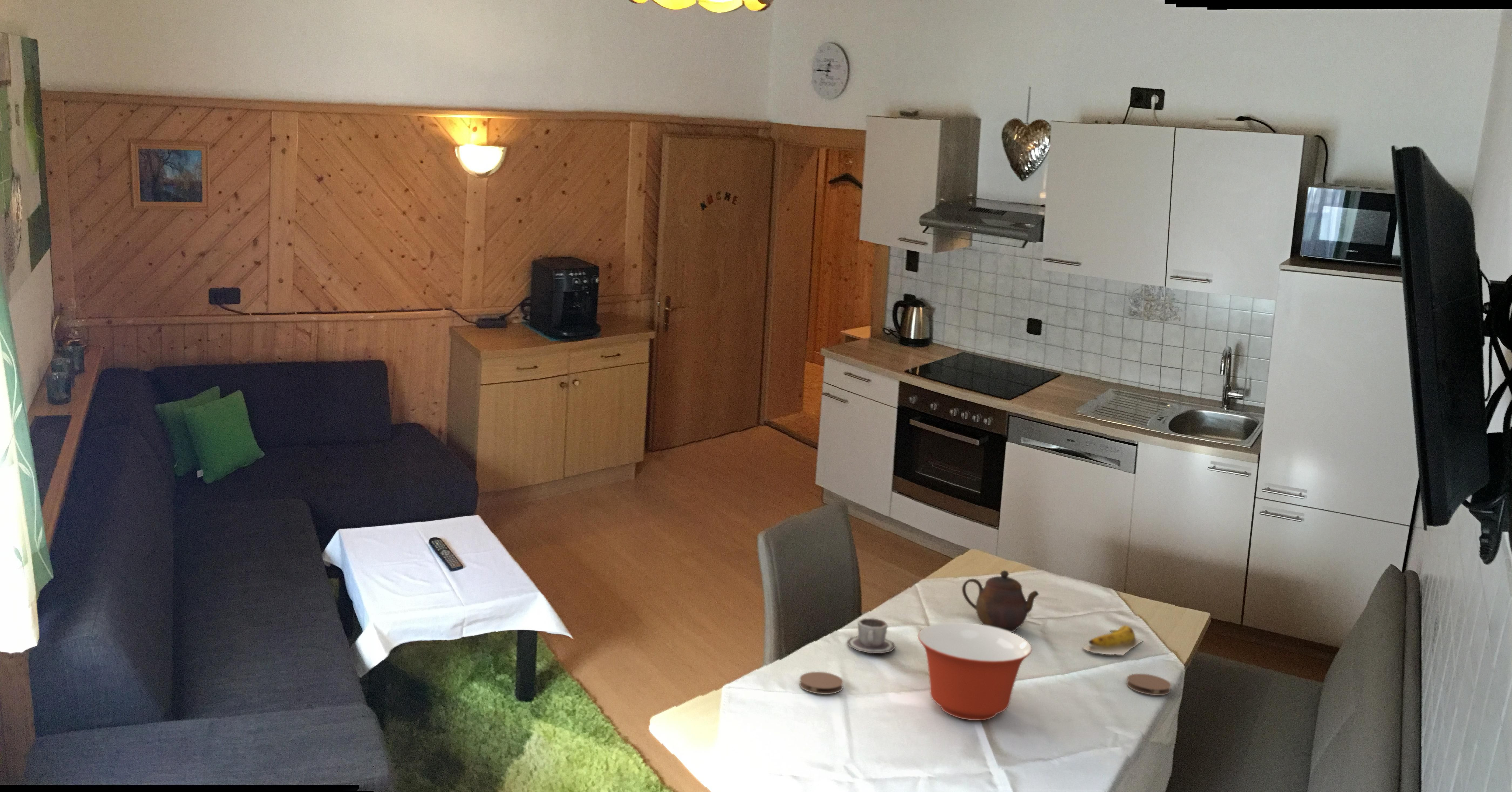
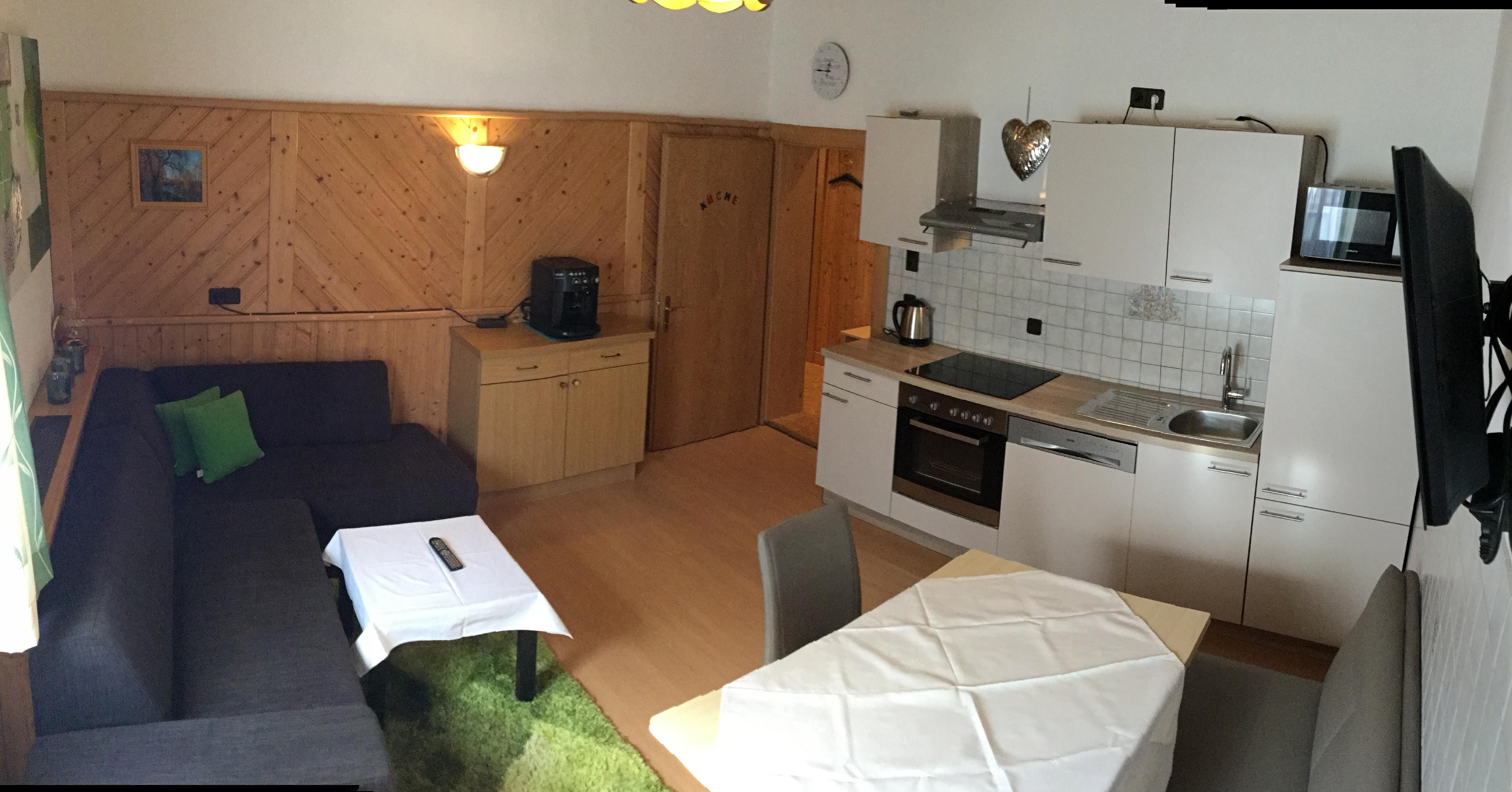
- cup [846,618,896,654]
- coaster [1126,673,1172,696]
- mixing bowl [917,622,1032,721]
- coaster [799,671,844,695]
- teapot [962,570,1039,633]
- banana [1082,625,1143,655]
